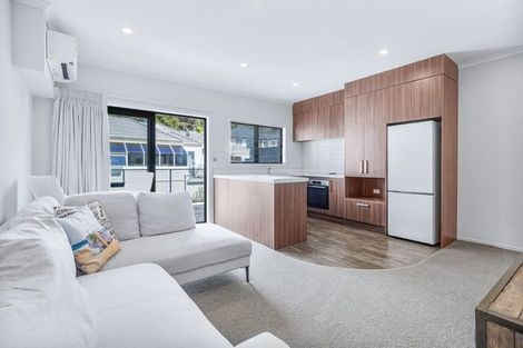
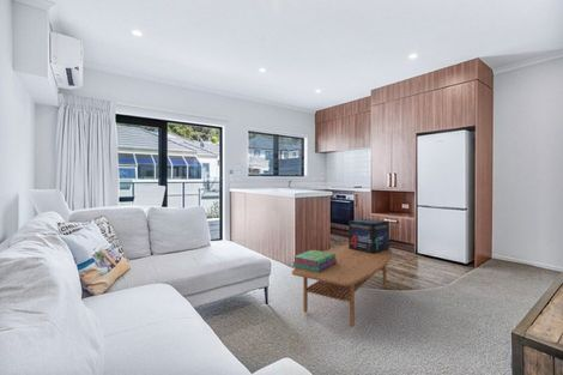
+ stack of books [291,249,337,272]
+ decorative box [347,218,391,254]
+ coffee table [290,243,394,328]
